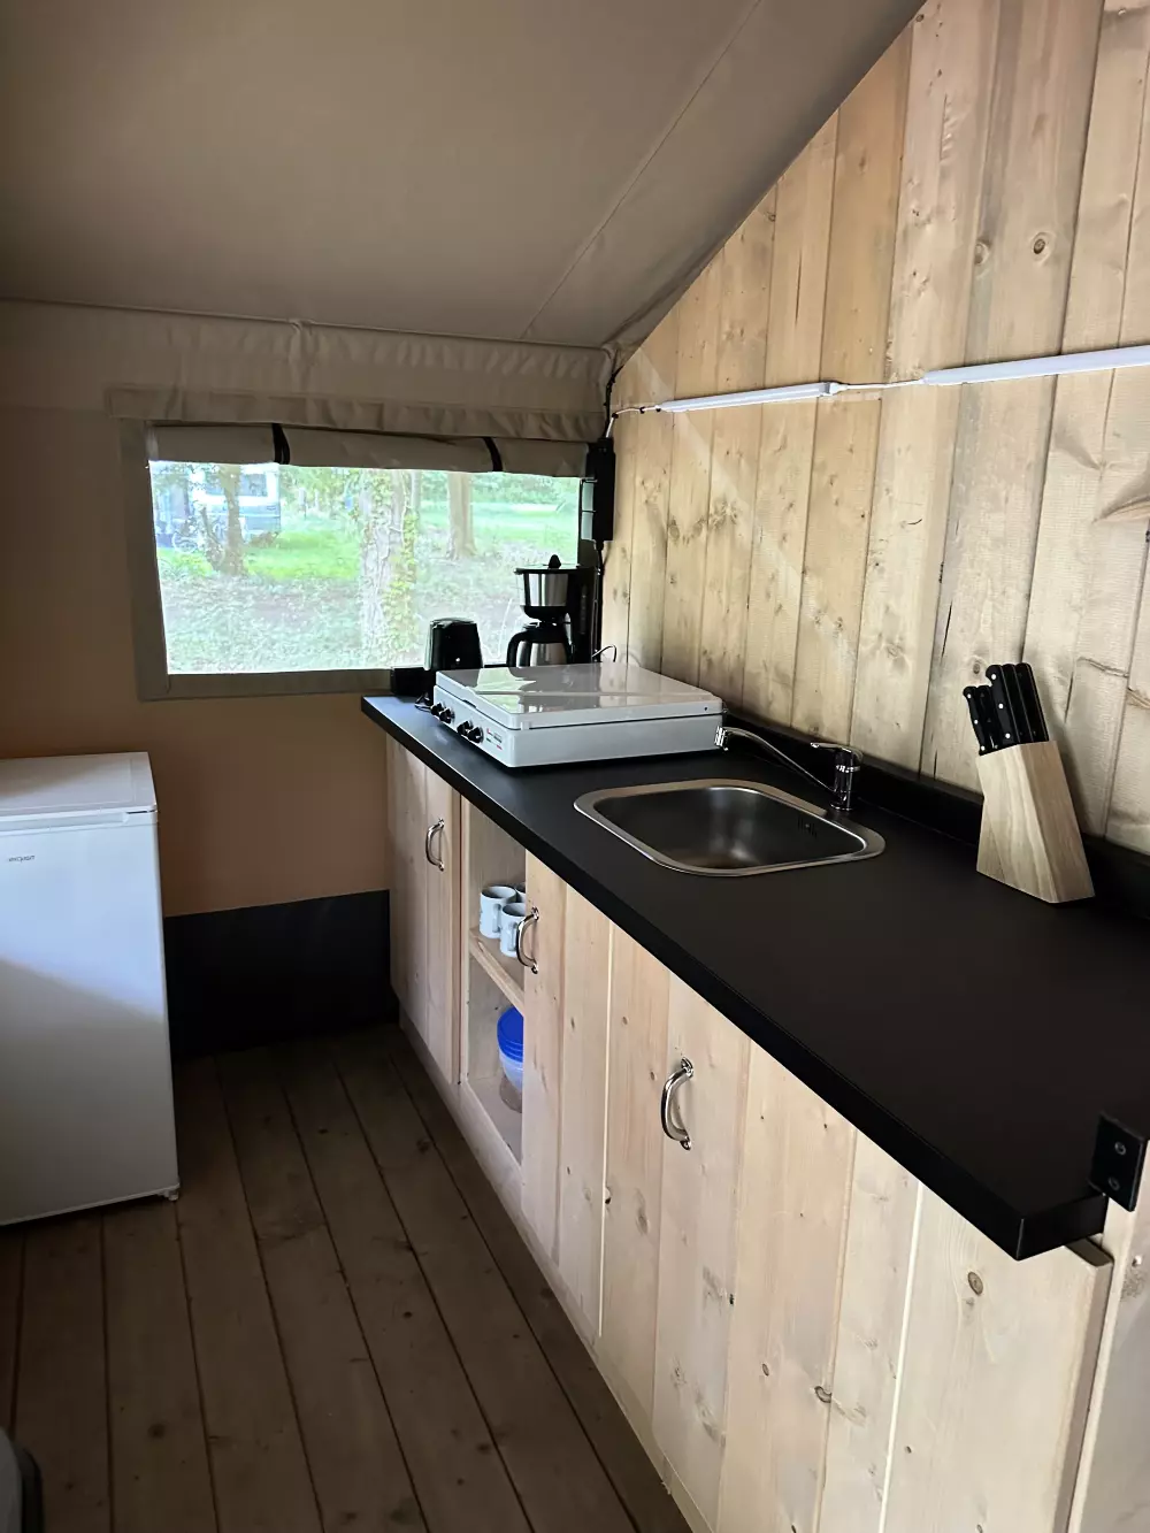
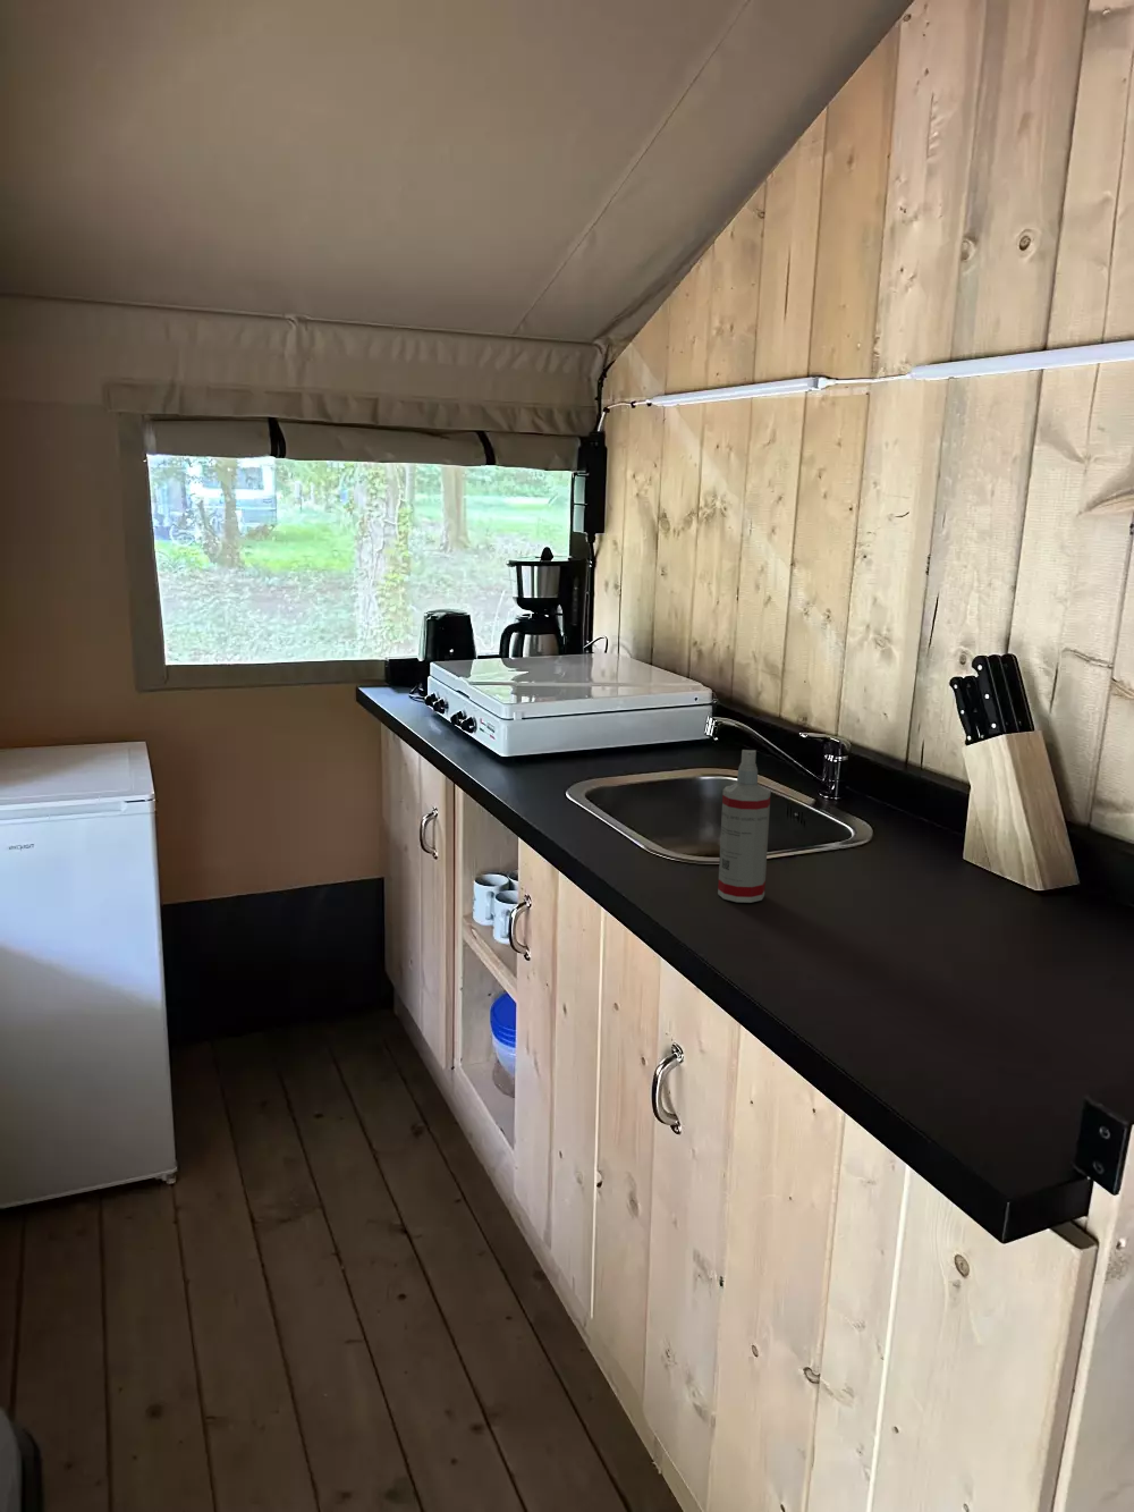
+ spray bottle [717,748,771,904]
